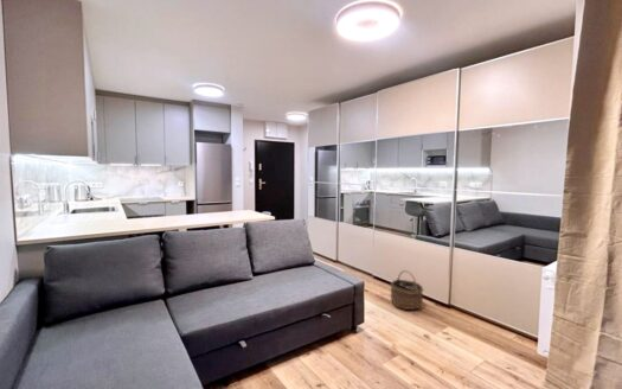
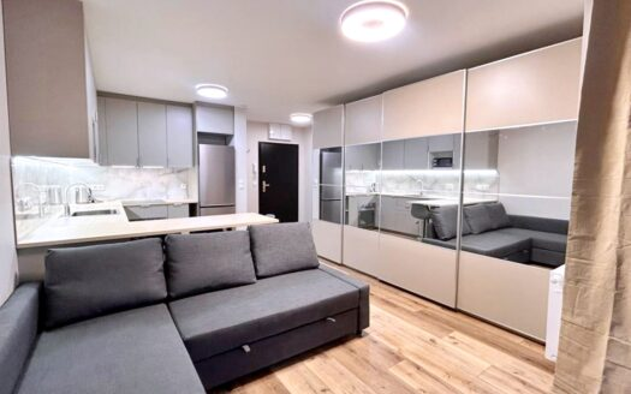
- wicker basket [390,269,424,311]
